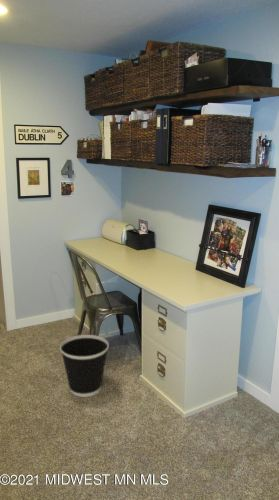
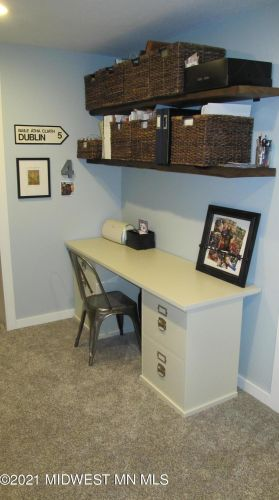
- wastebasket [59,334,110,398]
